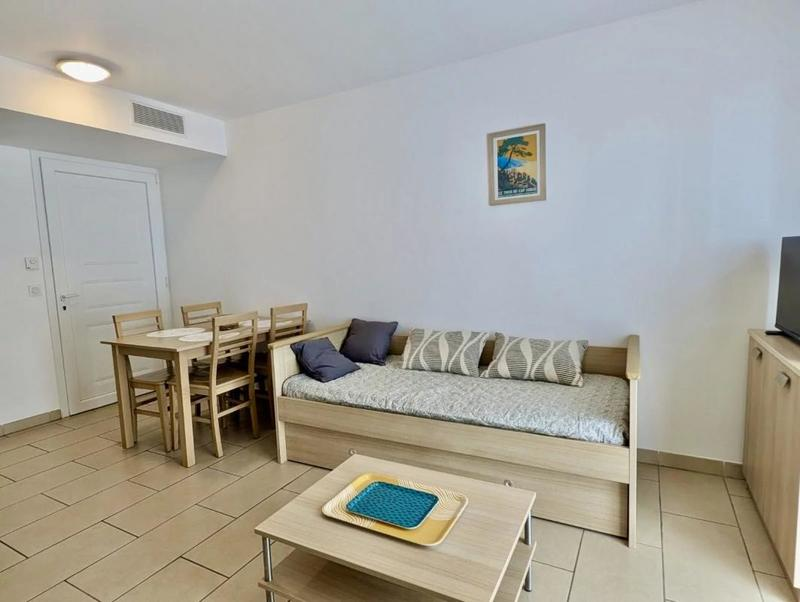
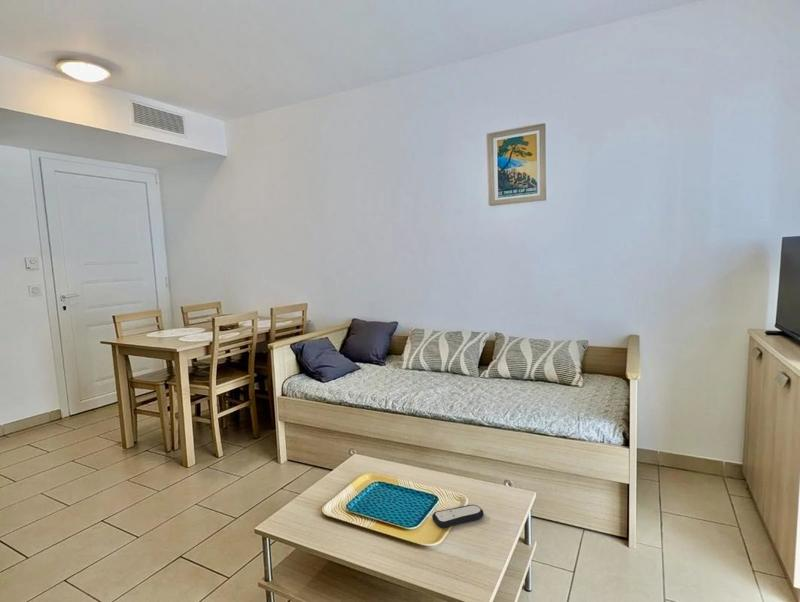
+ remote control [431,504,485,529]
